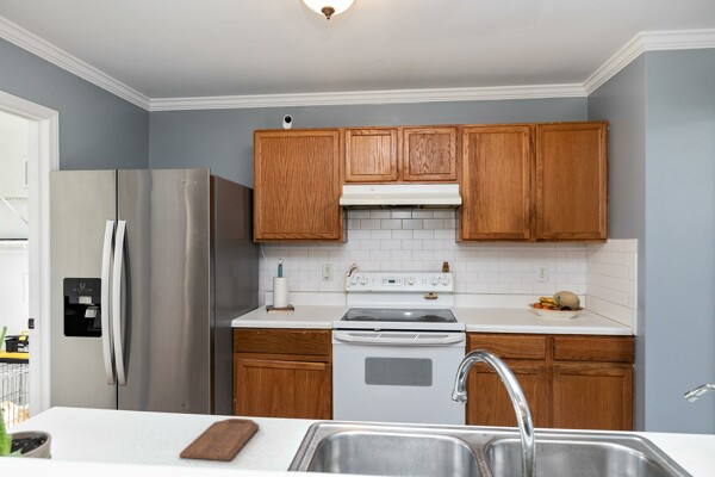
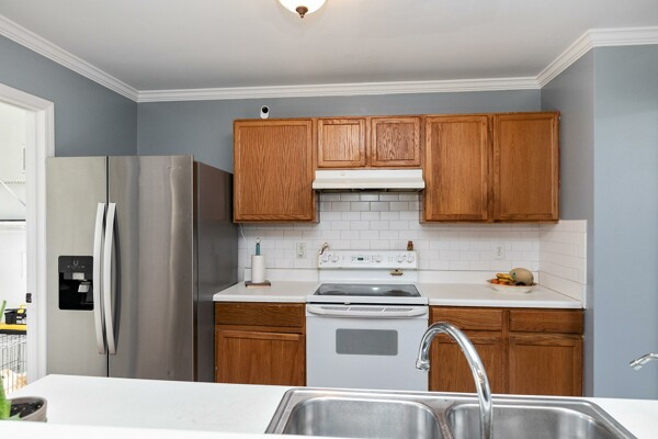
- cutting board [179,417,260,463]
